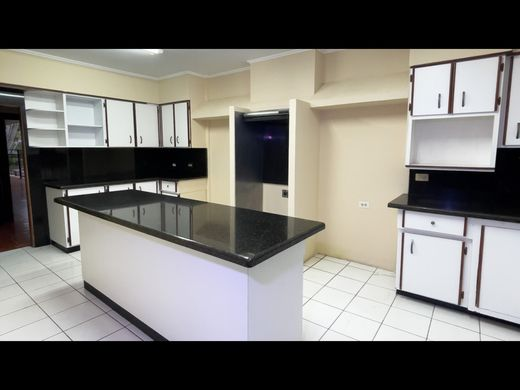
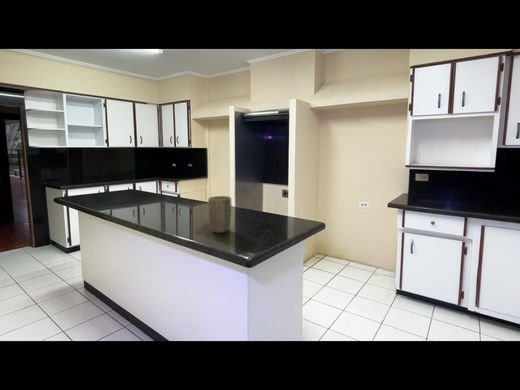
+ plant pot [207,195,233,234]
